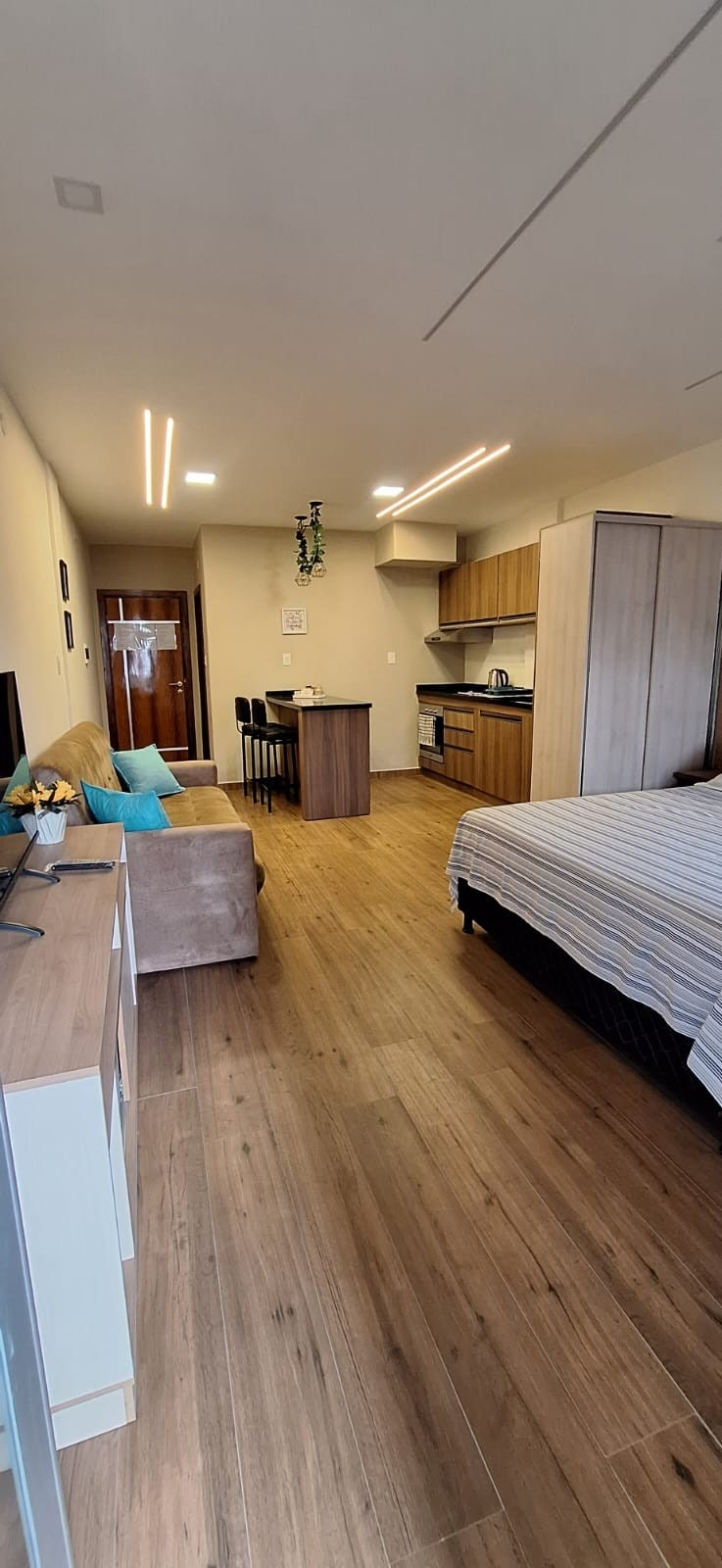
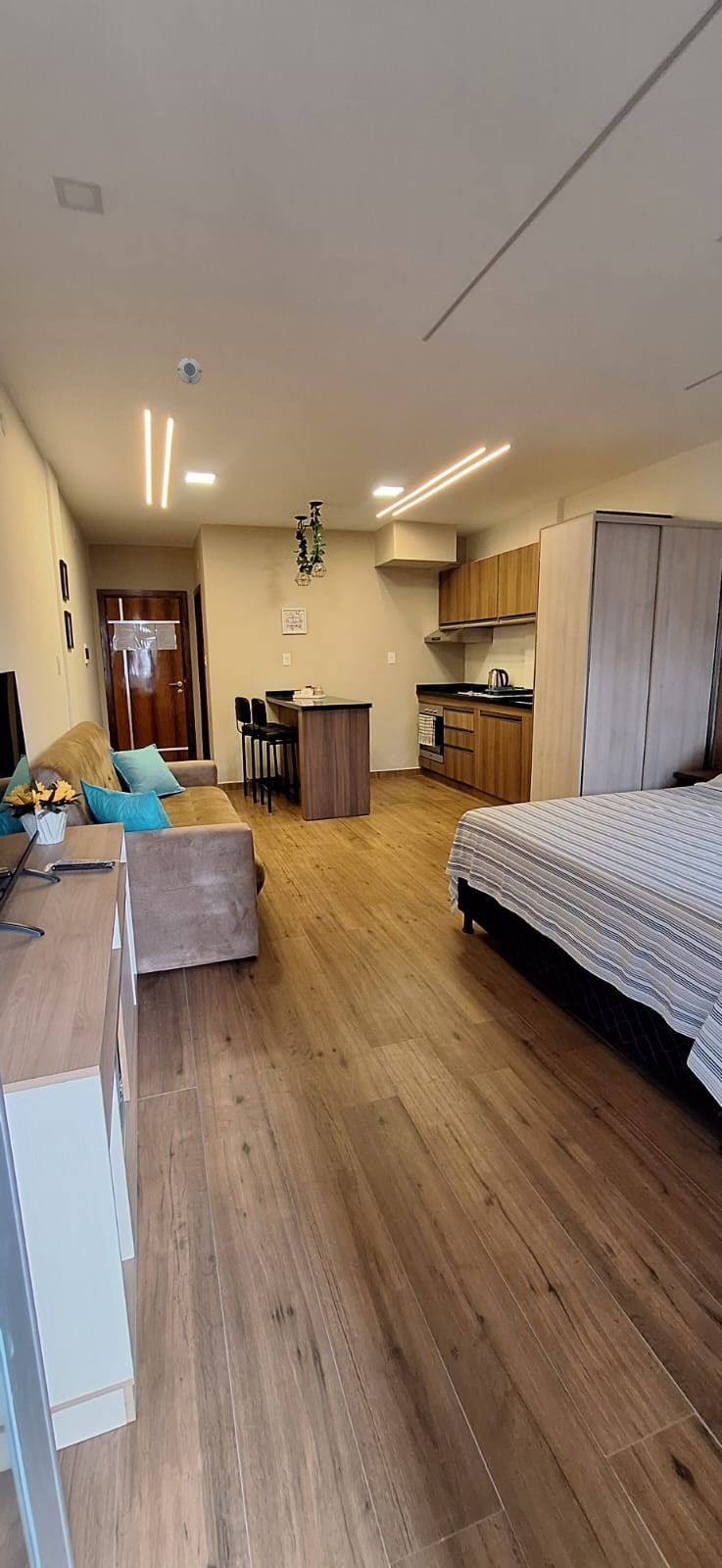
+ smoke detector [176,357,203,385]
